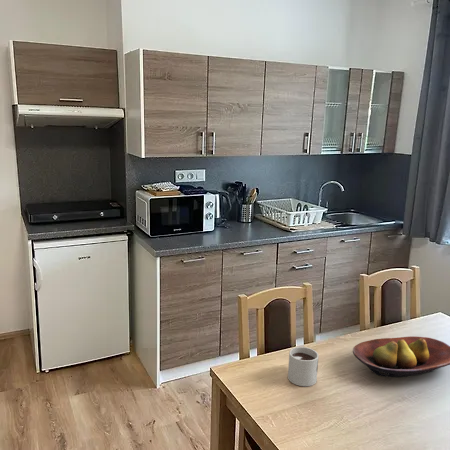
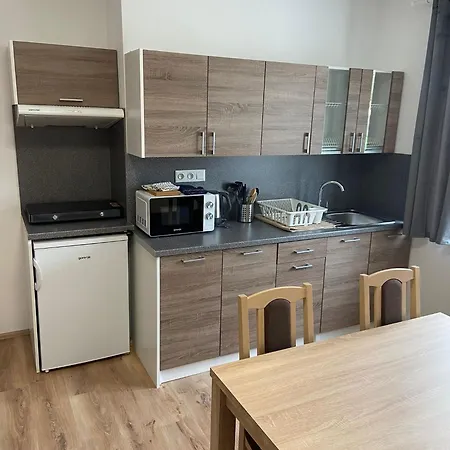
- fruit bowl [352,335,450,378]
- mug [287,346,319,387]
